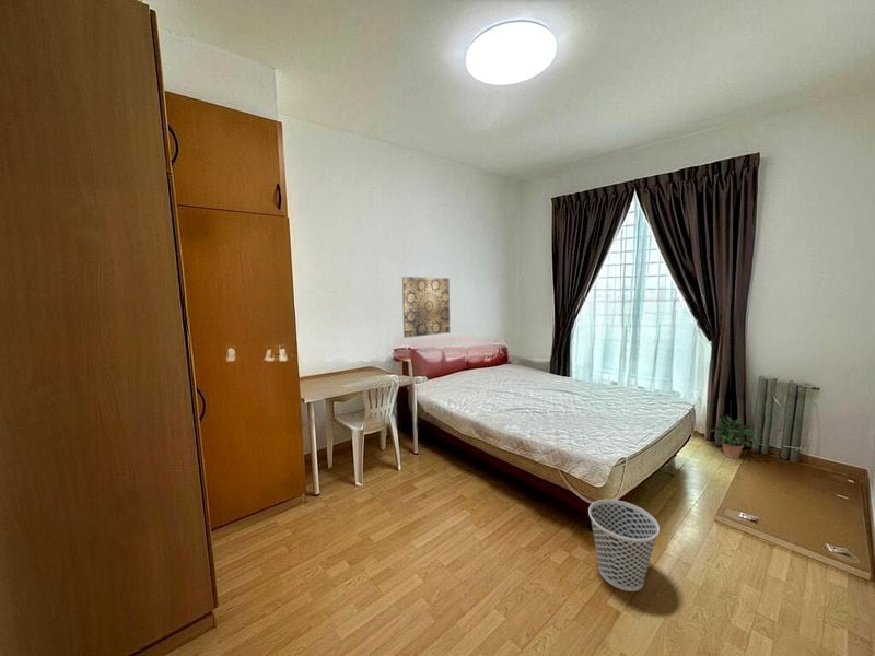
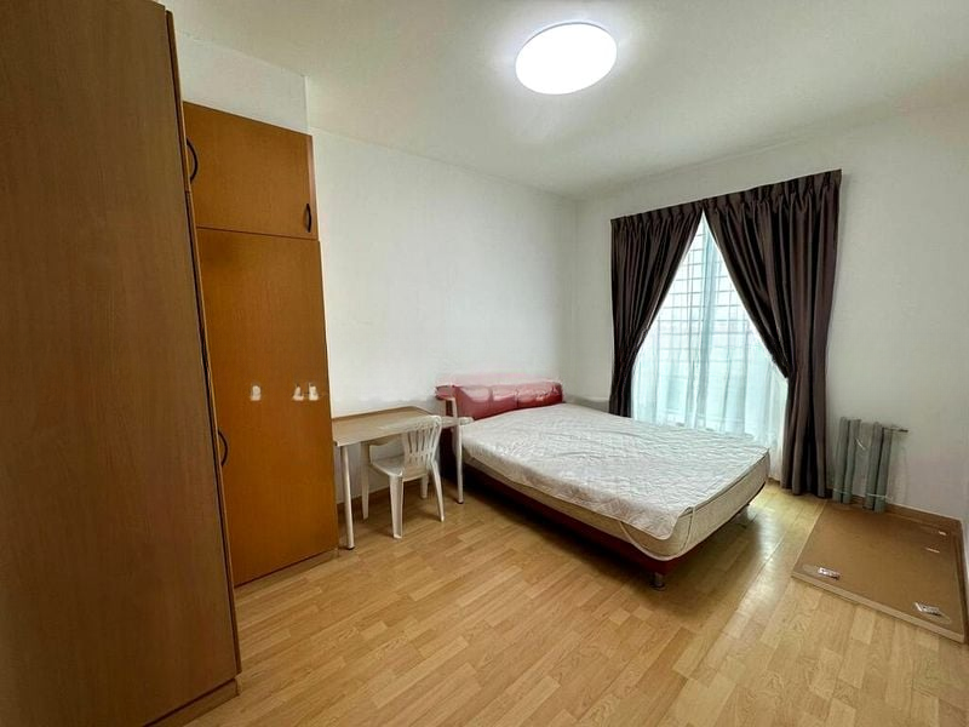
- wastebasket [587,499,661,593]
- wall art [401,276,451,339]
- potted plant [709,413,765,459]
